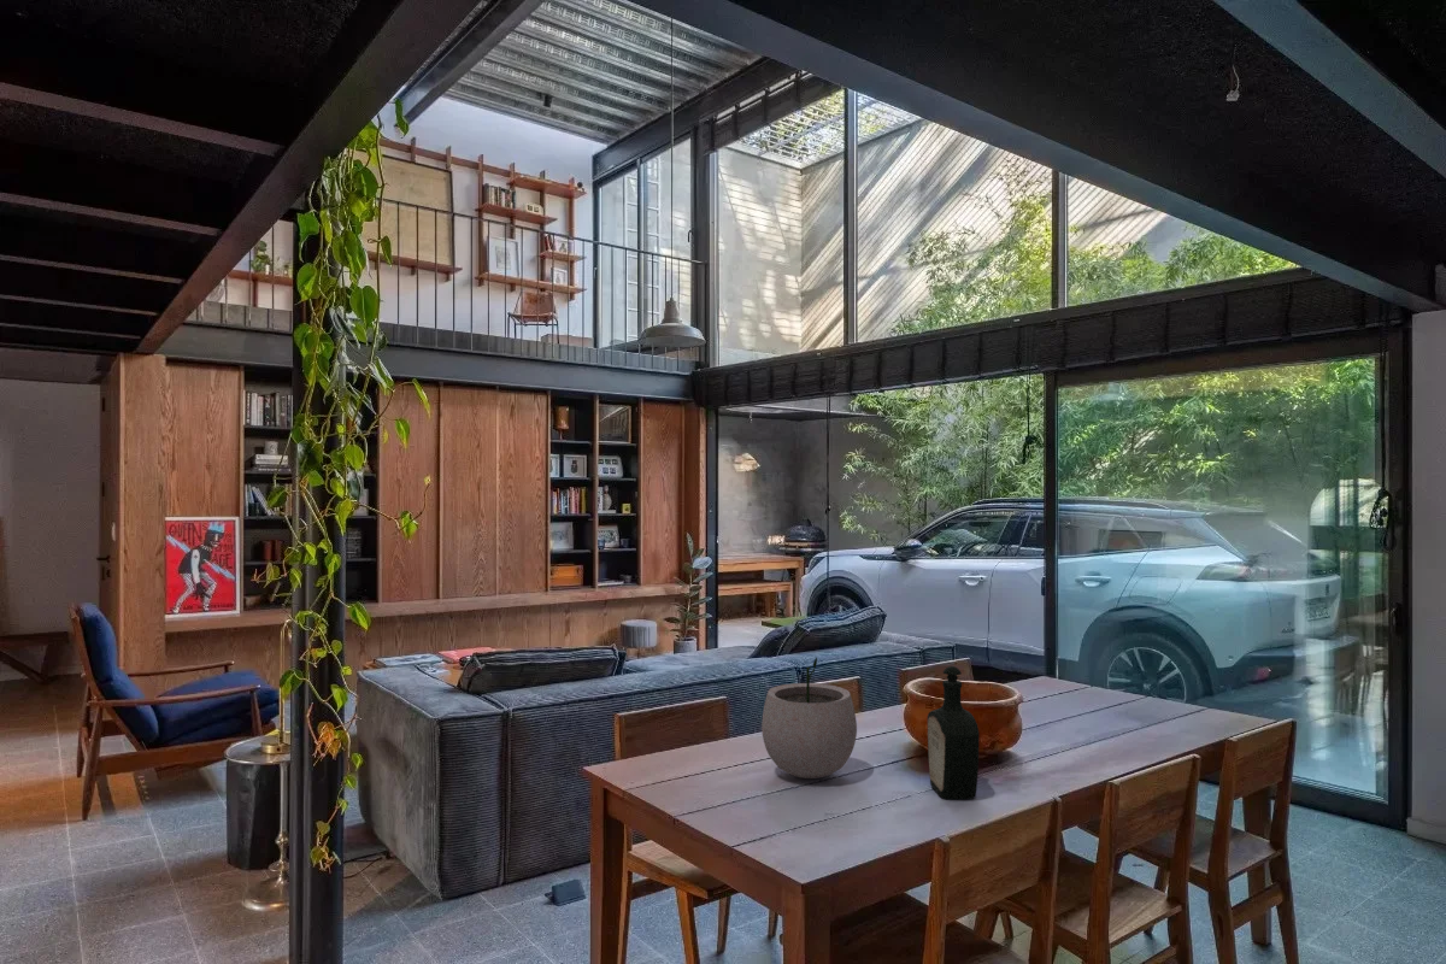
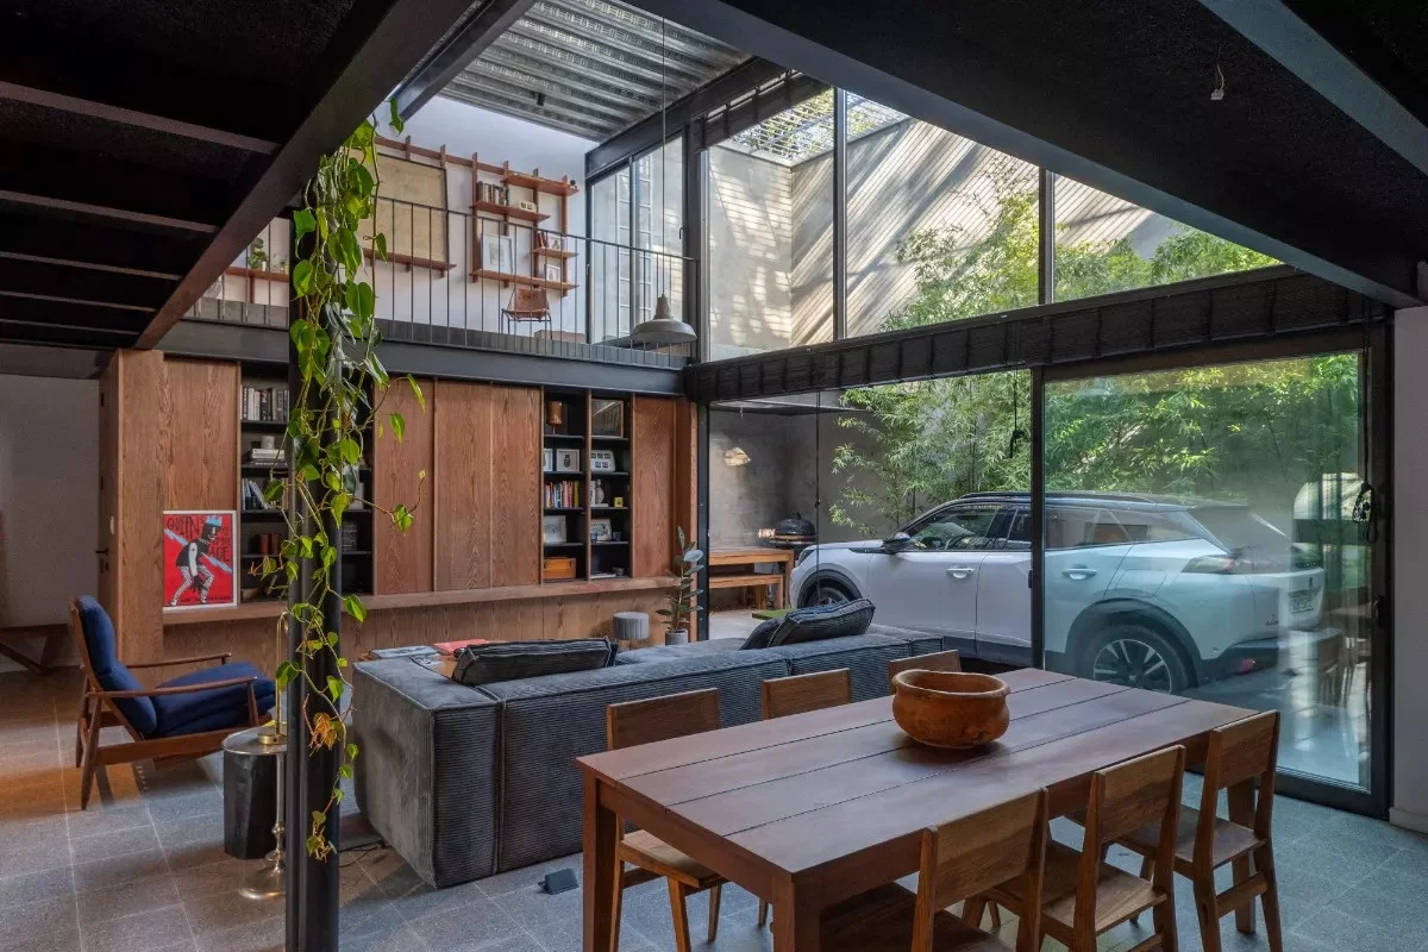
- plant pot [760,656,858,780]
- bottle [927,665,981,801]
